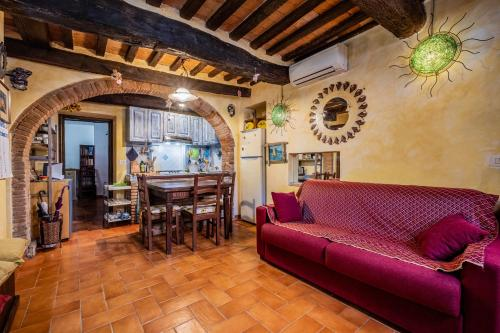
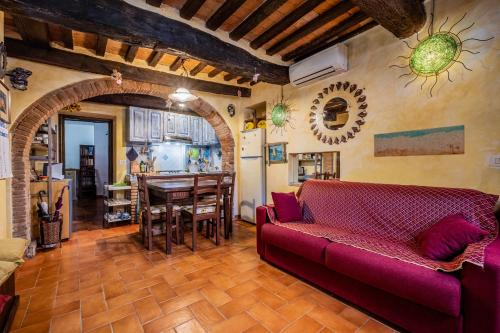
+ wall art [373,124,466,158]
